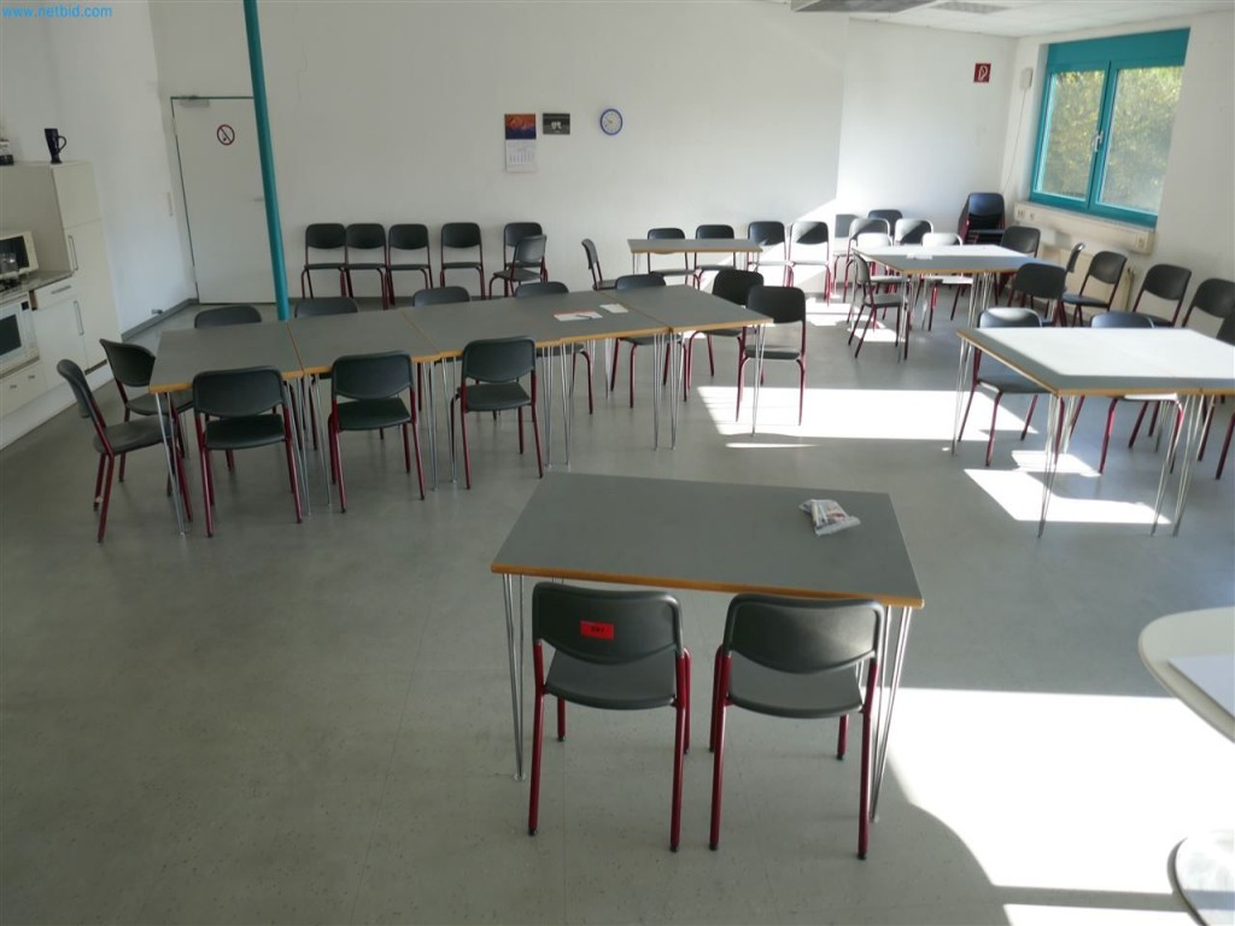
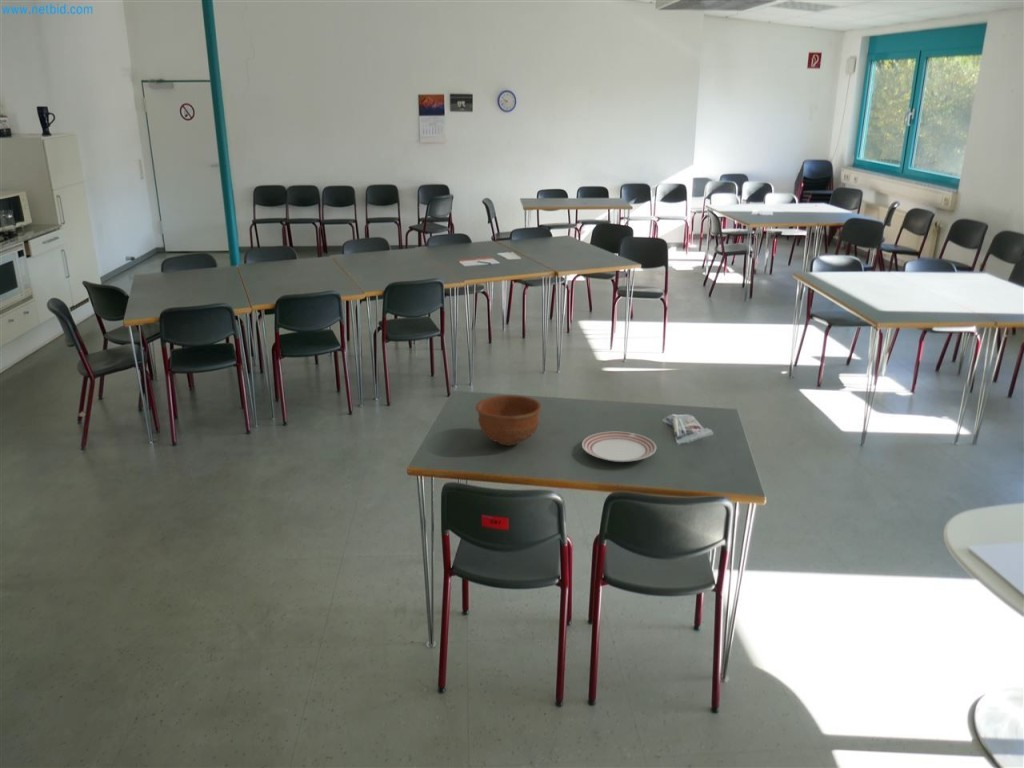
+ bowl [475,394,542,446]
+ dinner plate [581,431,657,463]
